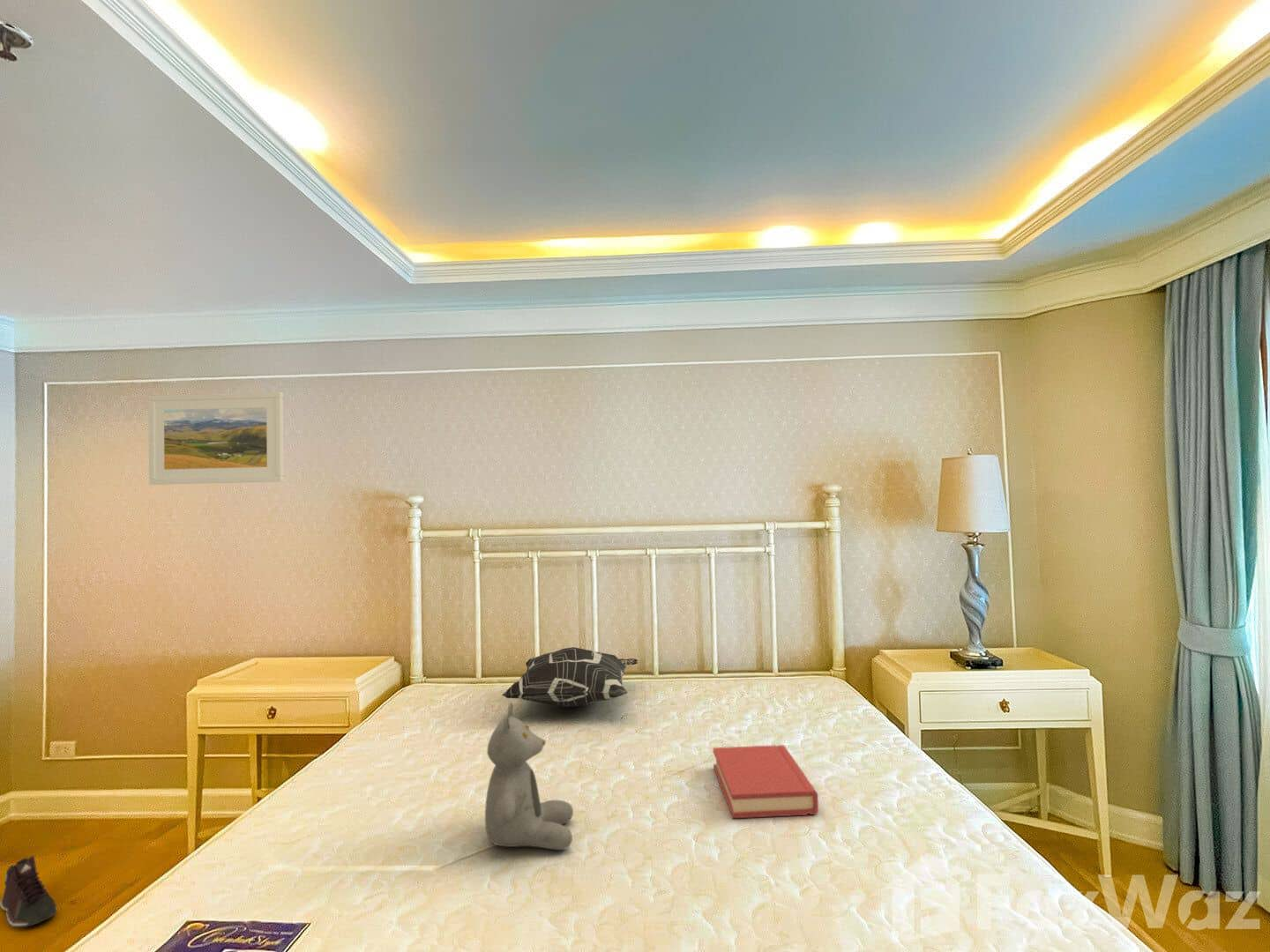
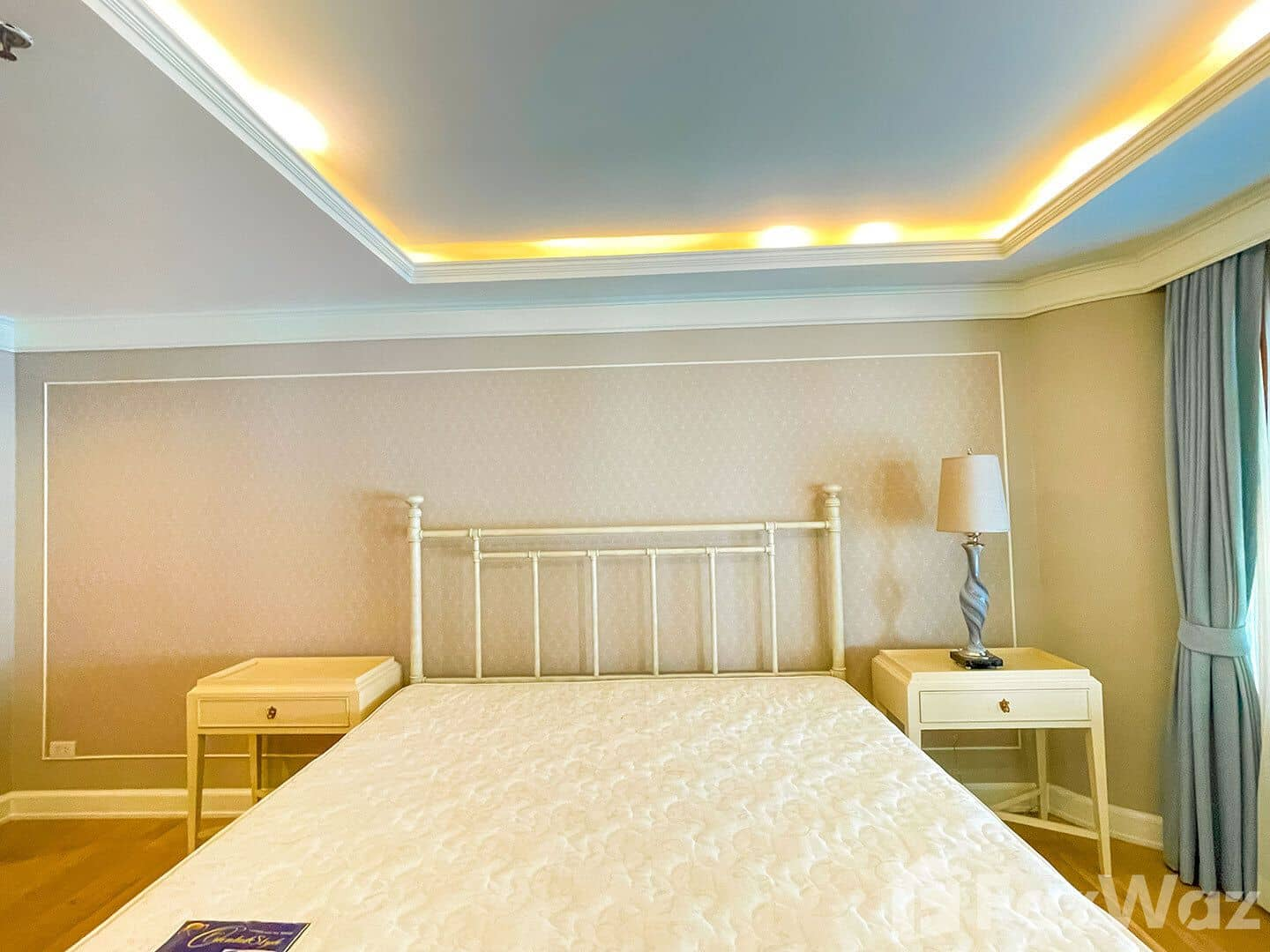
- hardback book [712,744,819,819]
- sneaker [0,855,57,929]
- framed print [148,391,285,486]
- decorative pillow [501,646,639,708]
- teddy bear [484,701,574,851]
